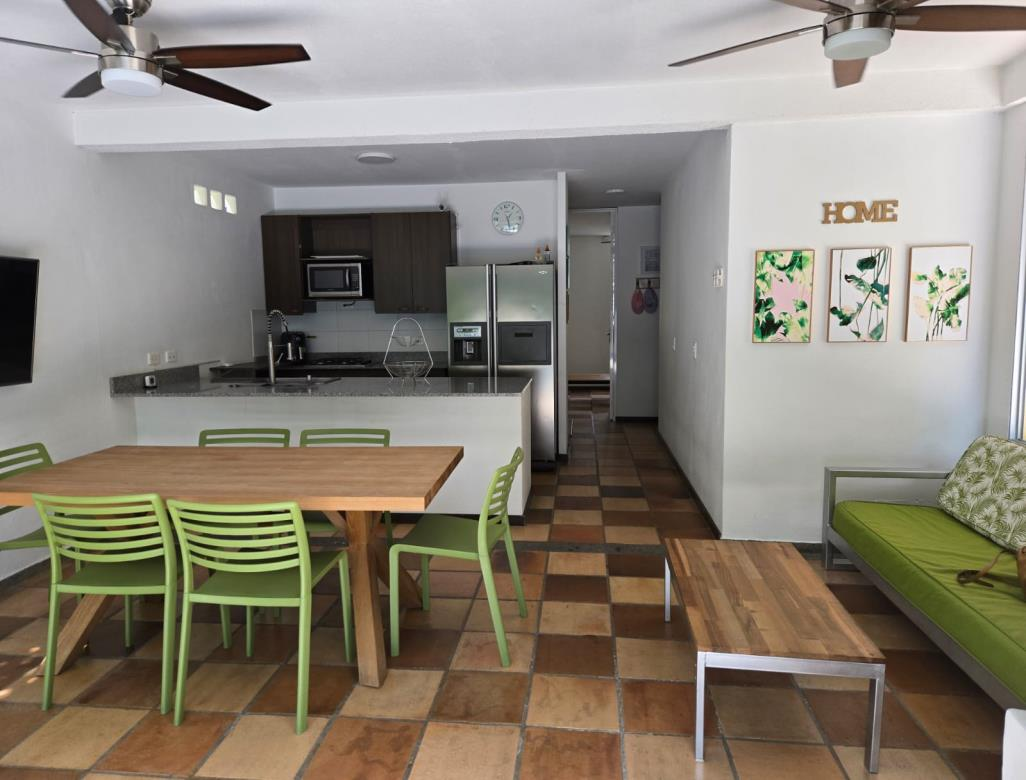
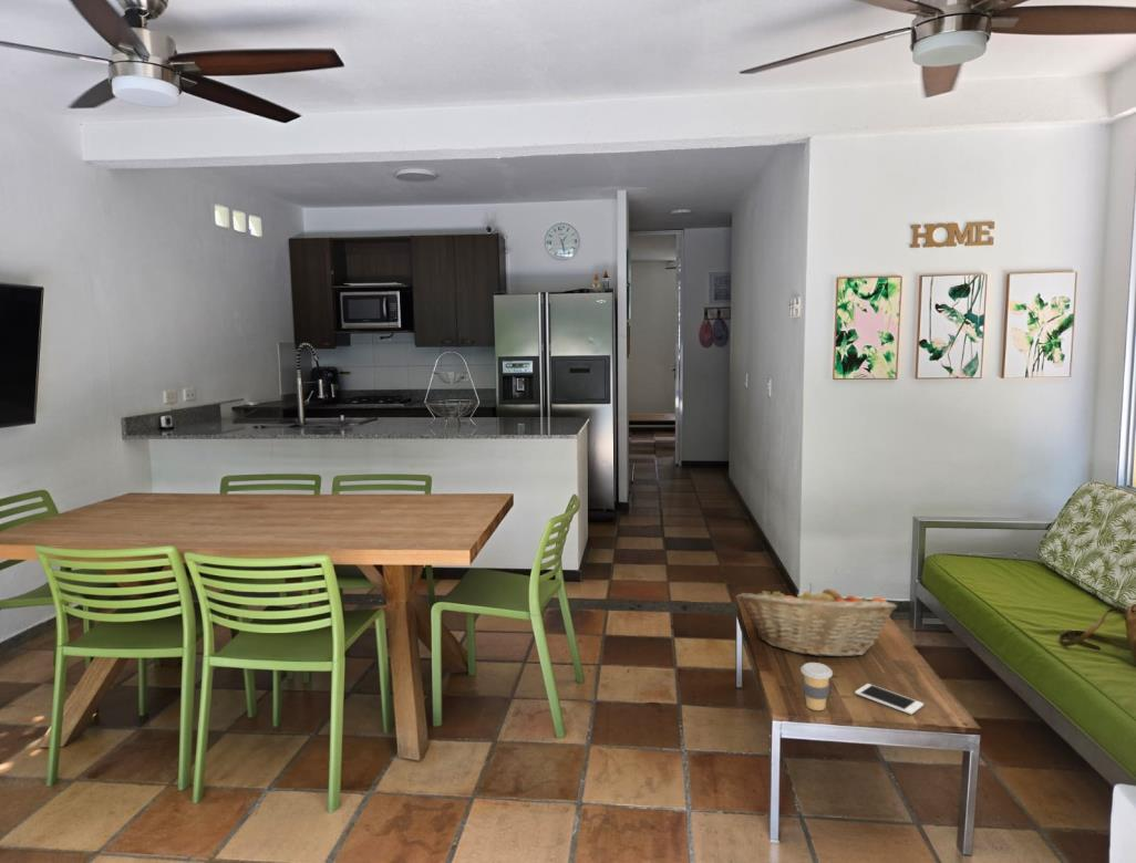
+ fruit basket [736,582,898,658]
+ cell phone [854,683,925,716]
+ coffee cup [799,662,834,711]
